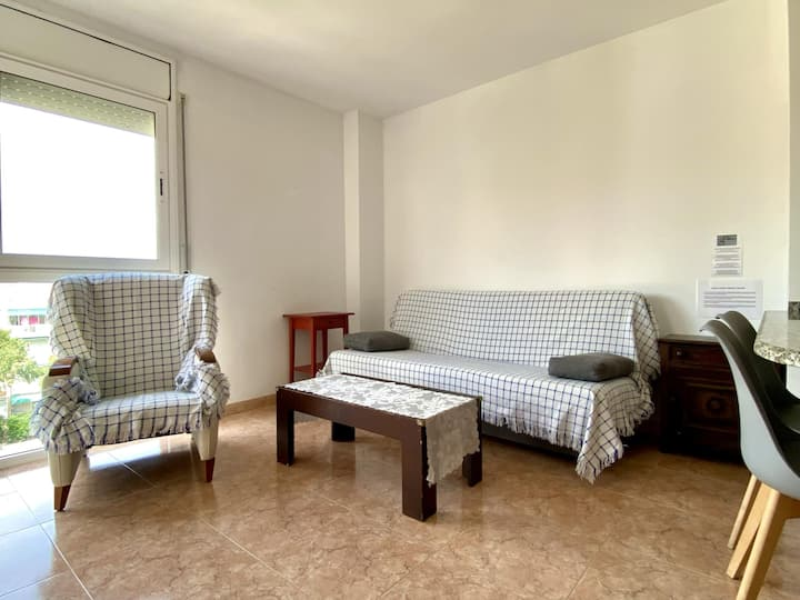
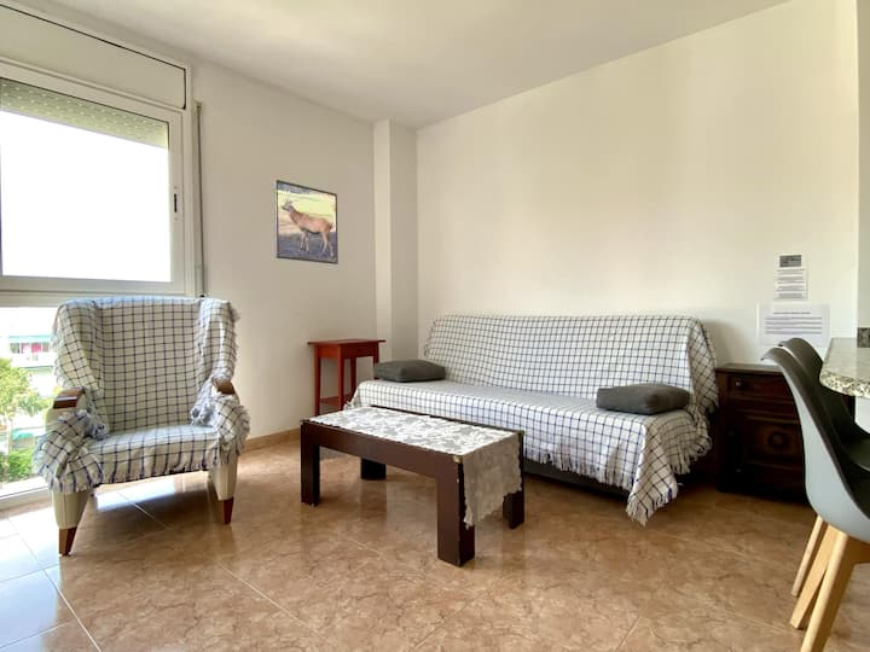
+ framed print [273,179,340,266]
